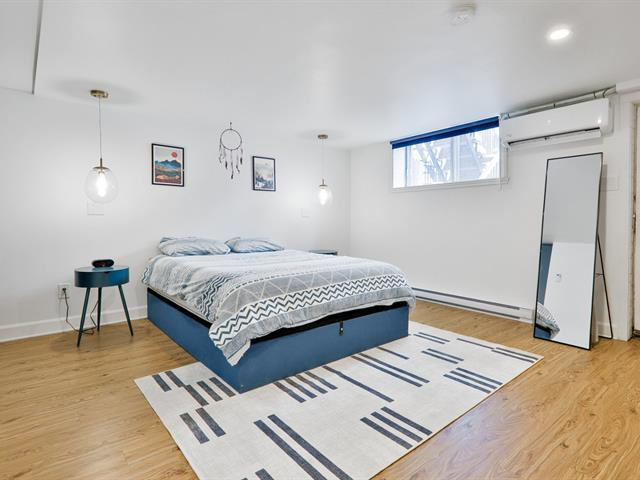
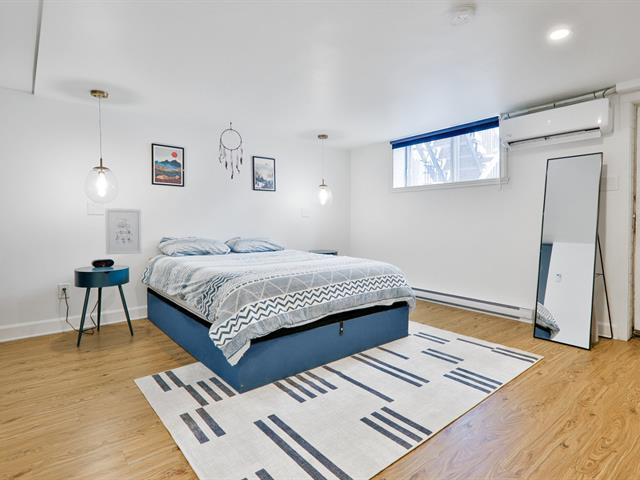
+ wall art [104,207,142,256]
